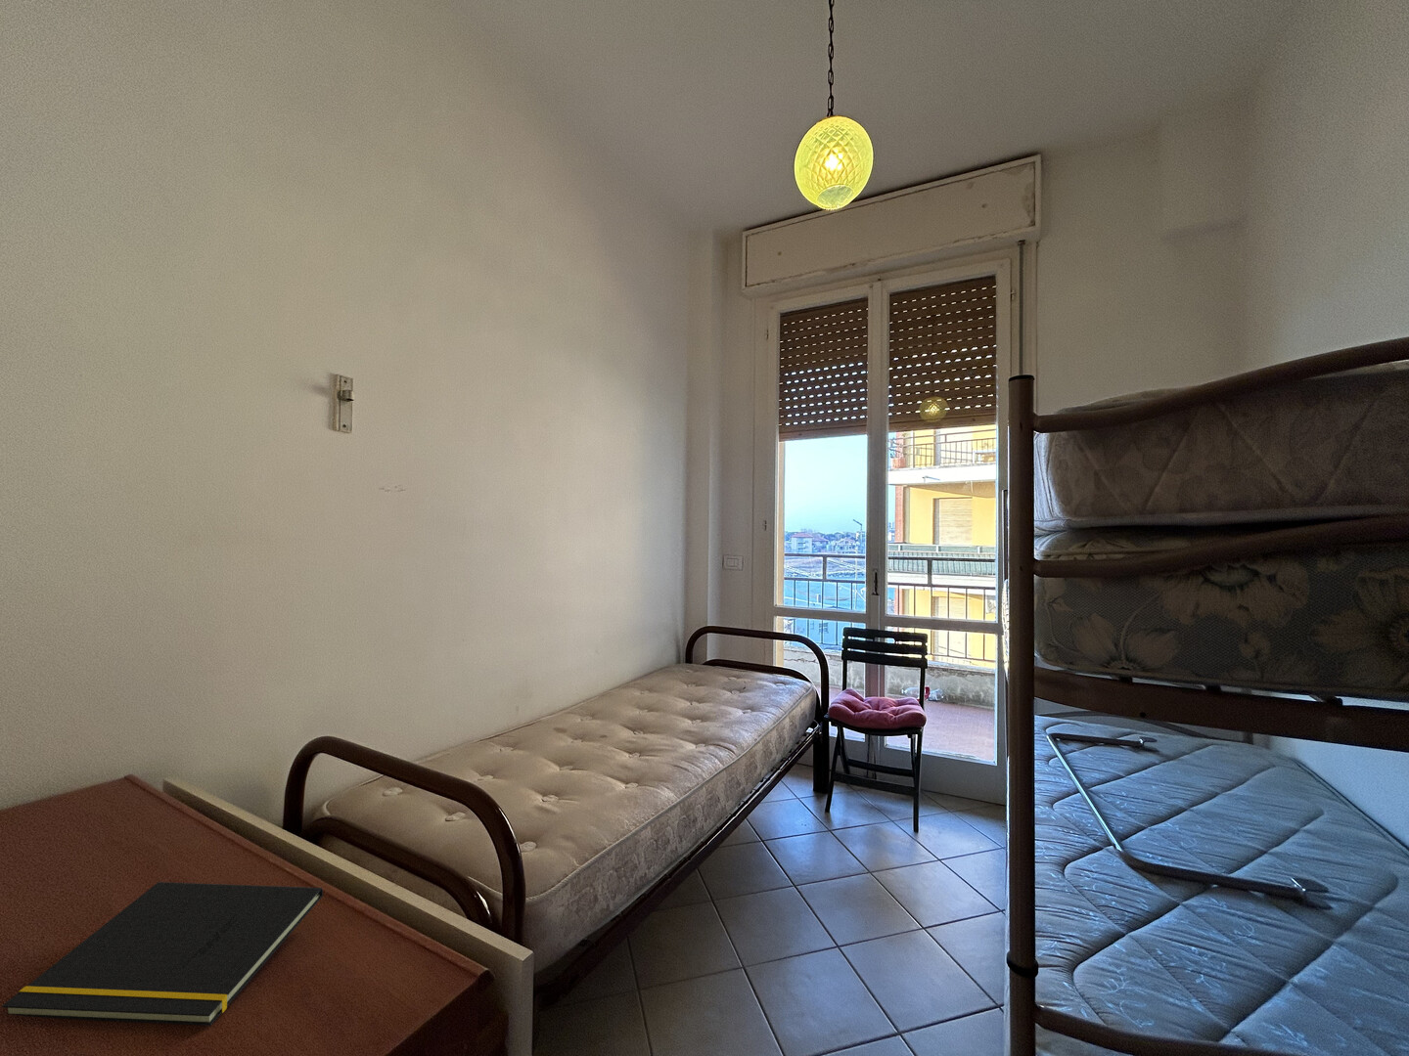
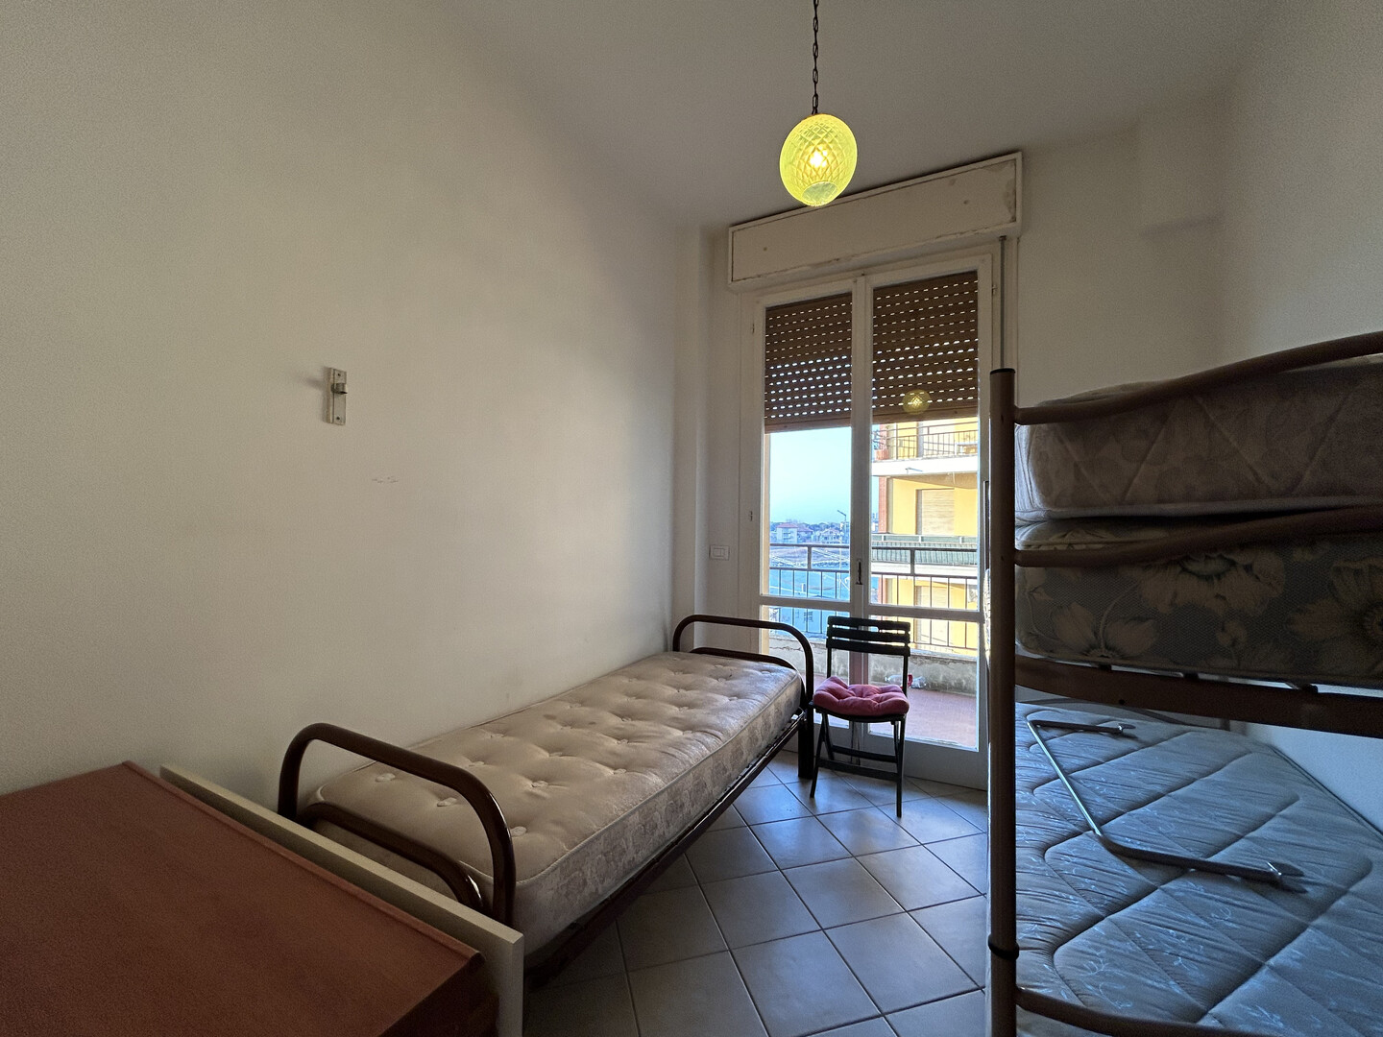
- notepad [1,881,324,1027]
